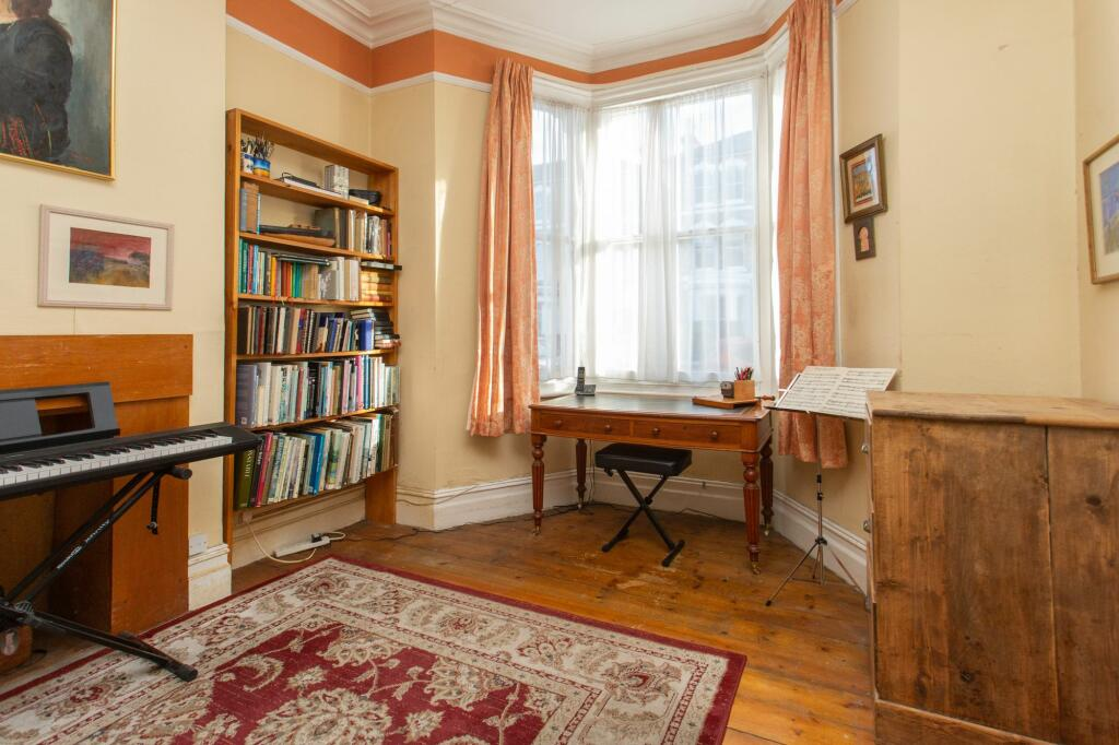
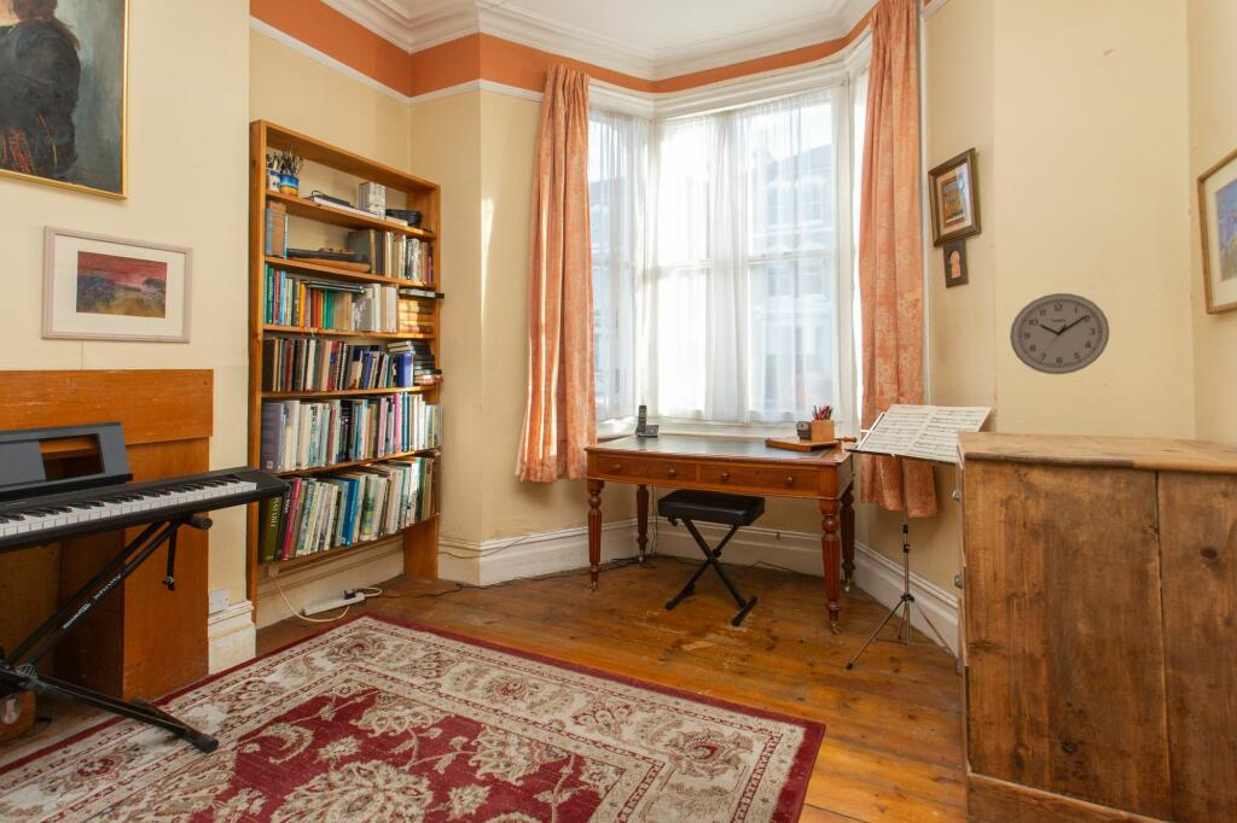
+ wall clock [1009,292,1110,375]
